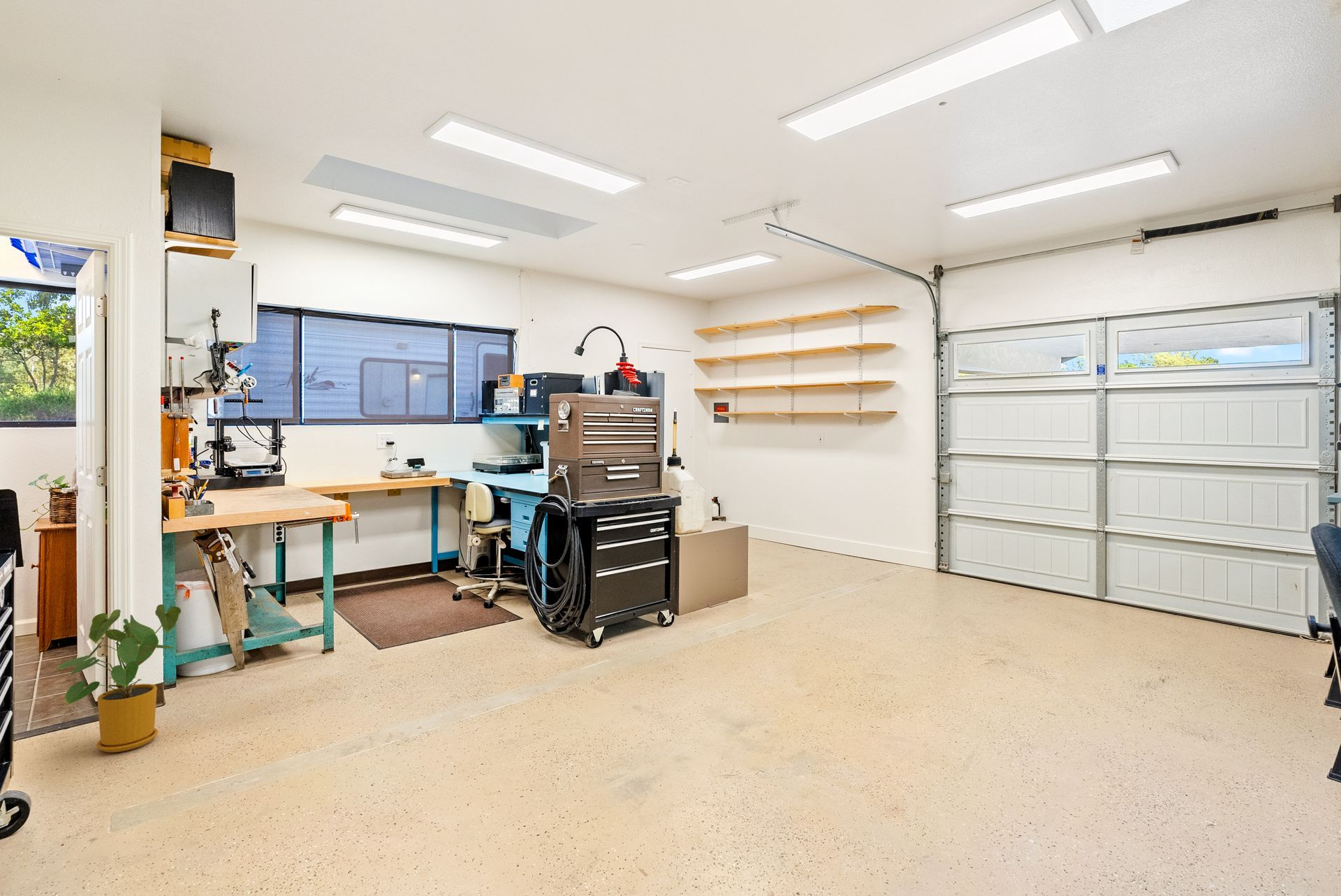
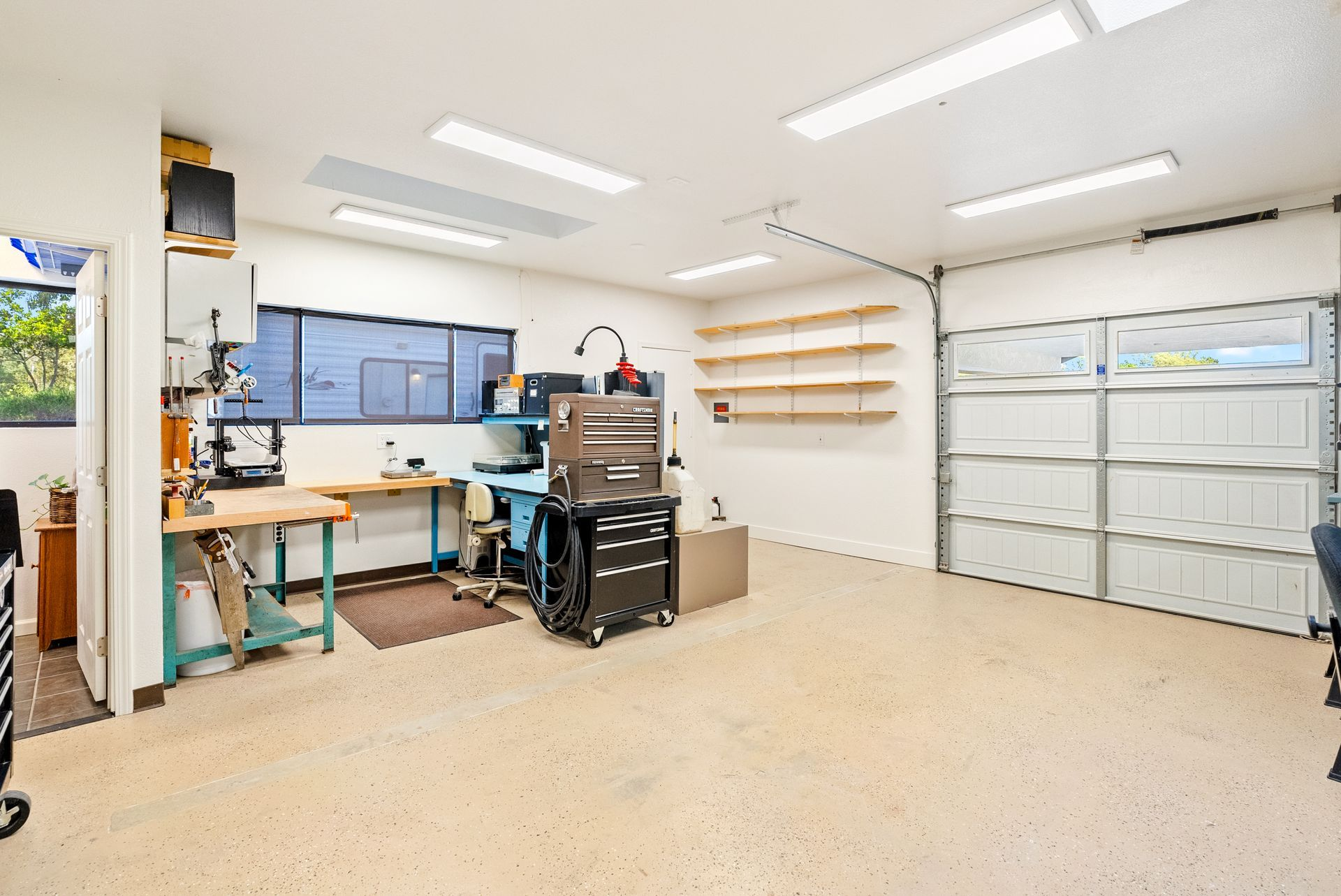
- house plant [53,603,182,753]
